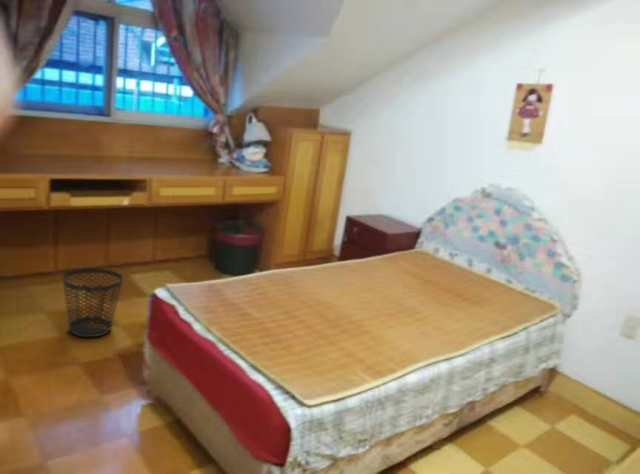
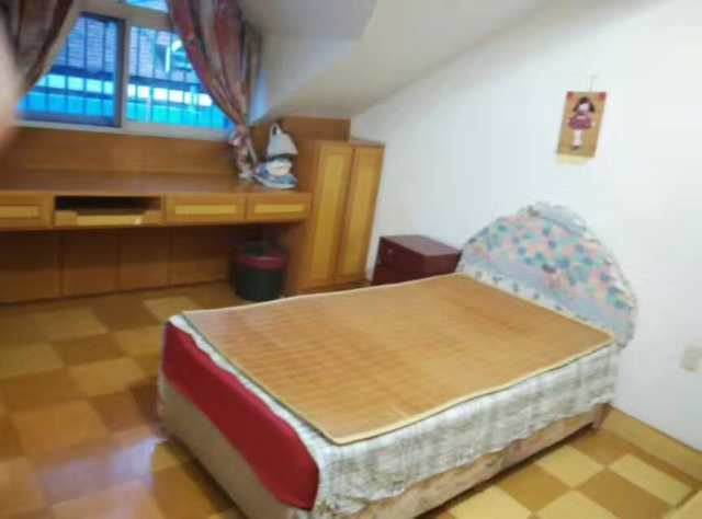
- wastebasket [62,267,124,338]
